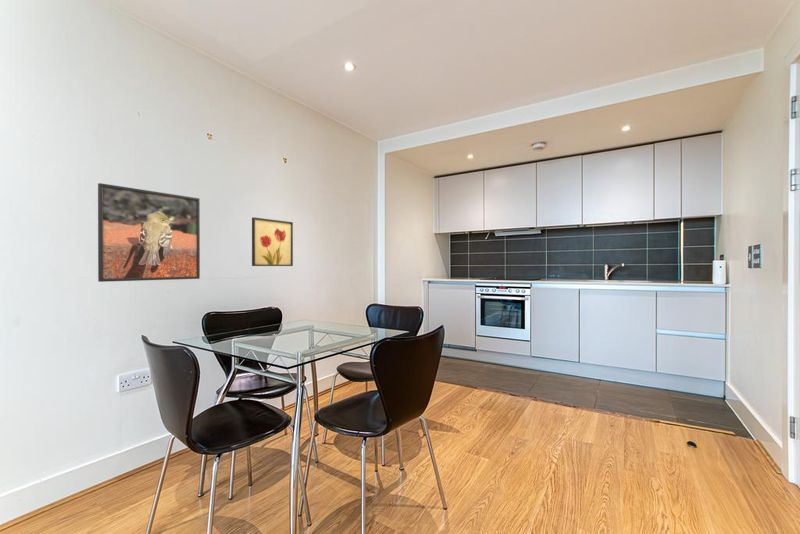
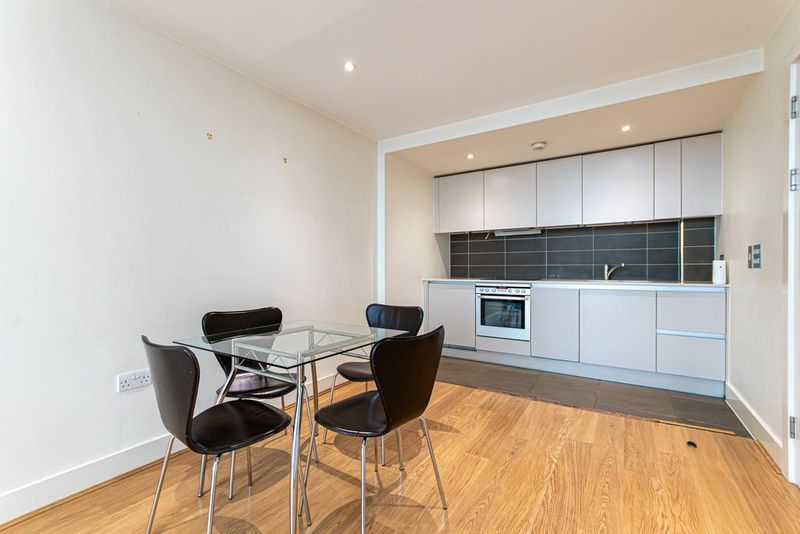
- wall art [251,216,294,267]
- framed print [97,182,201,283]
